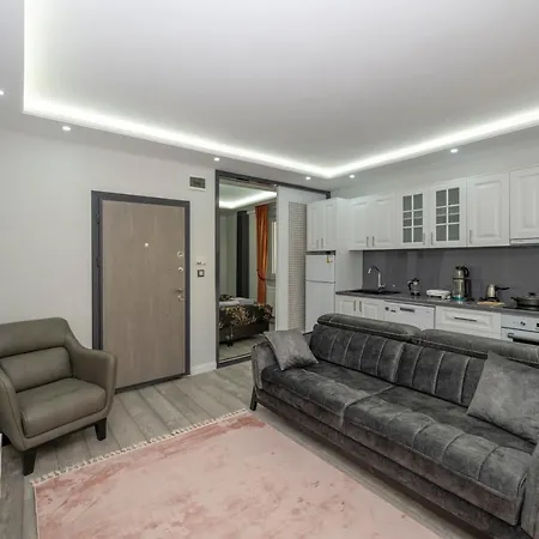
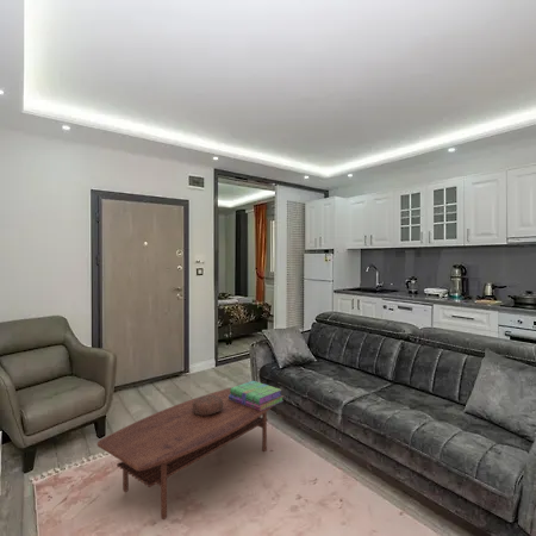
+ coffee table [96,386,274,521]
+ stack of books [229,380,285,411]
+ decorative bowl [192,393,223,416]
